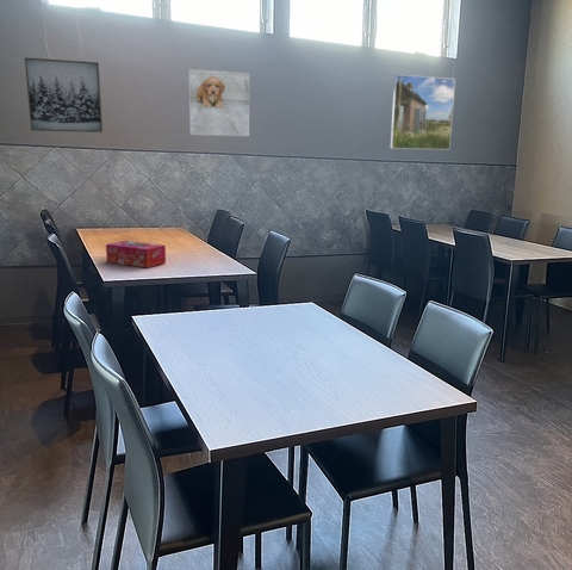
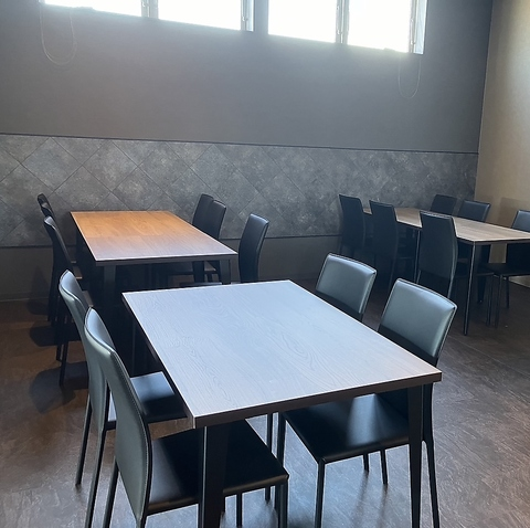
- tissue box [105,240,167,268]
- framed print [388,74,456,150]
- wall art [24,56,104,134]
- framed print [187,68,250,137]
